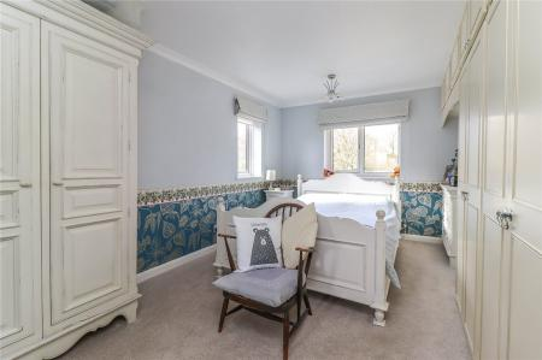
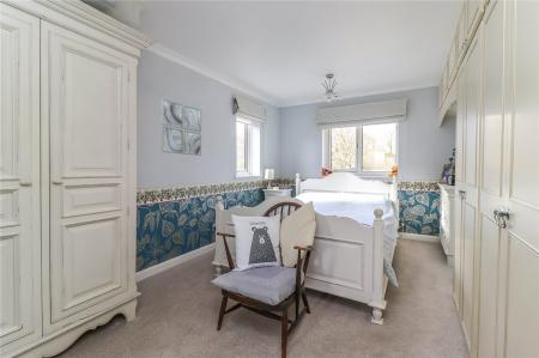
+ wall art [159,97,202,157]
